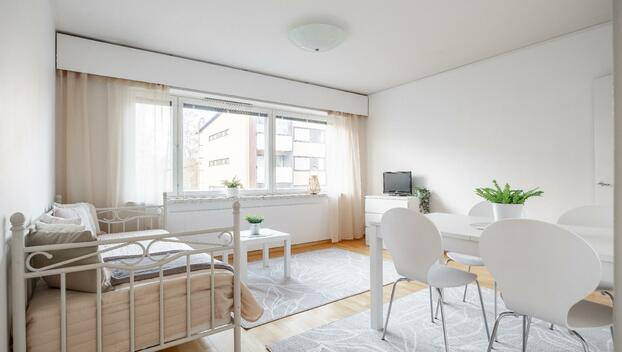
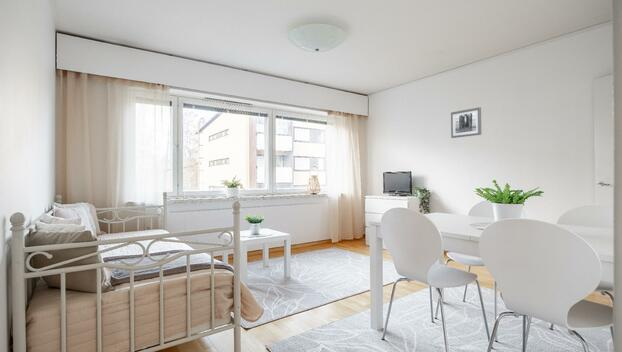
+ wall art [450,106,482,139]
